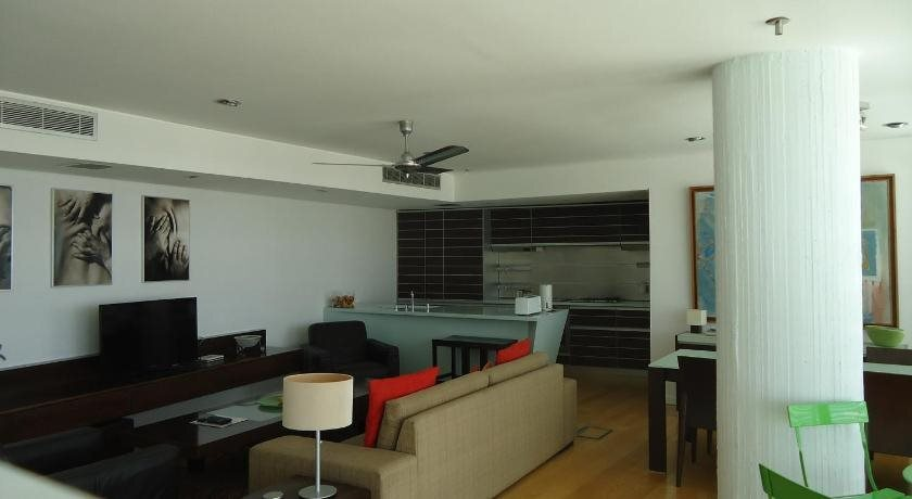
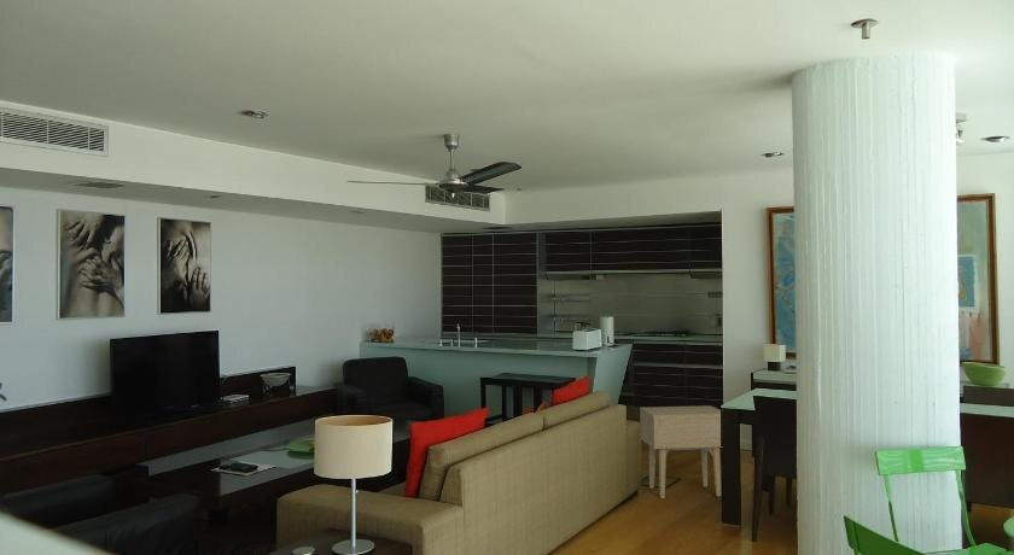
+ side table [639,404,722,500]
